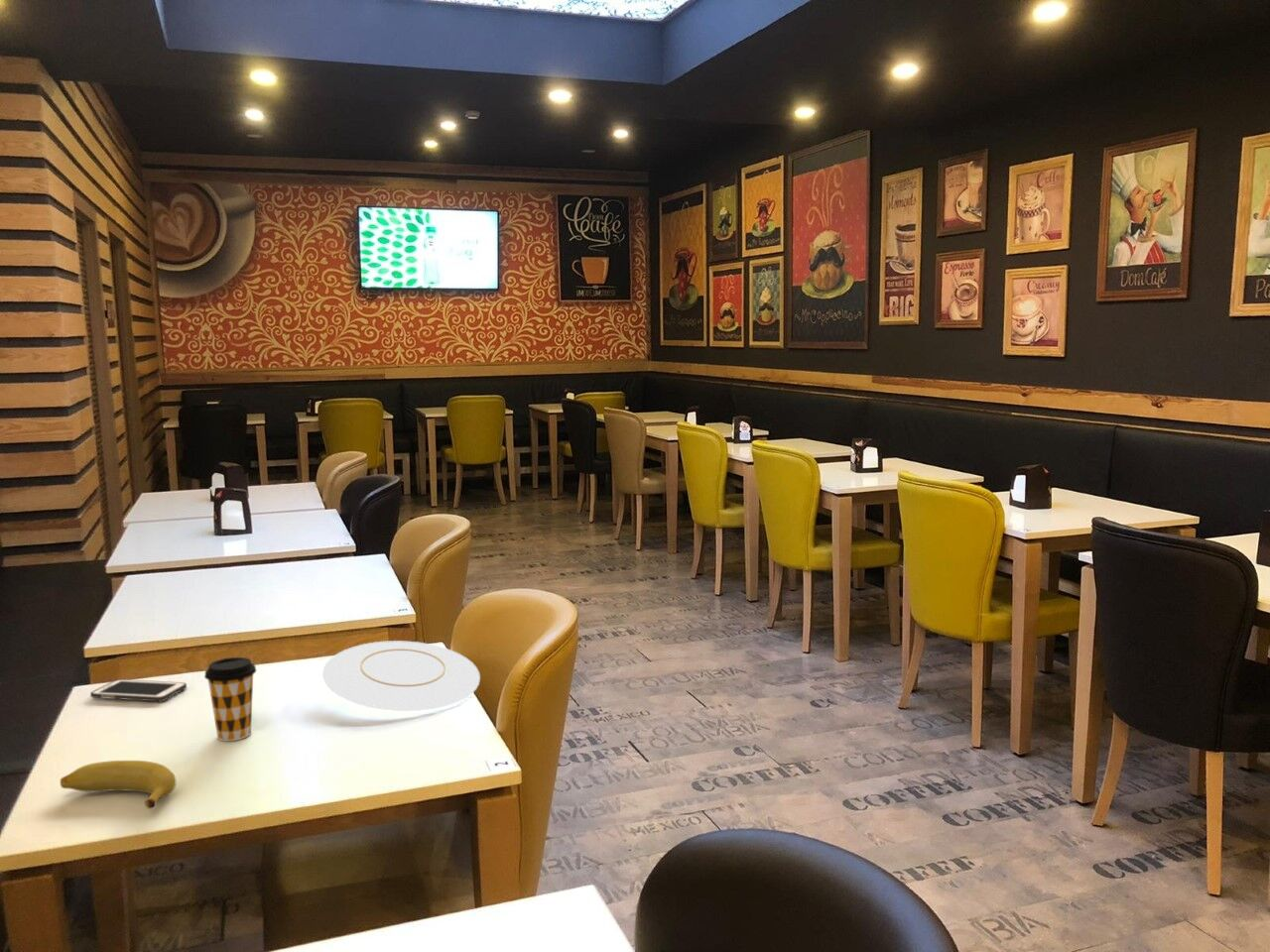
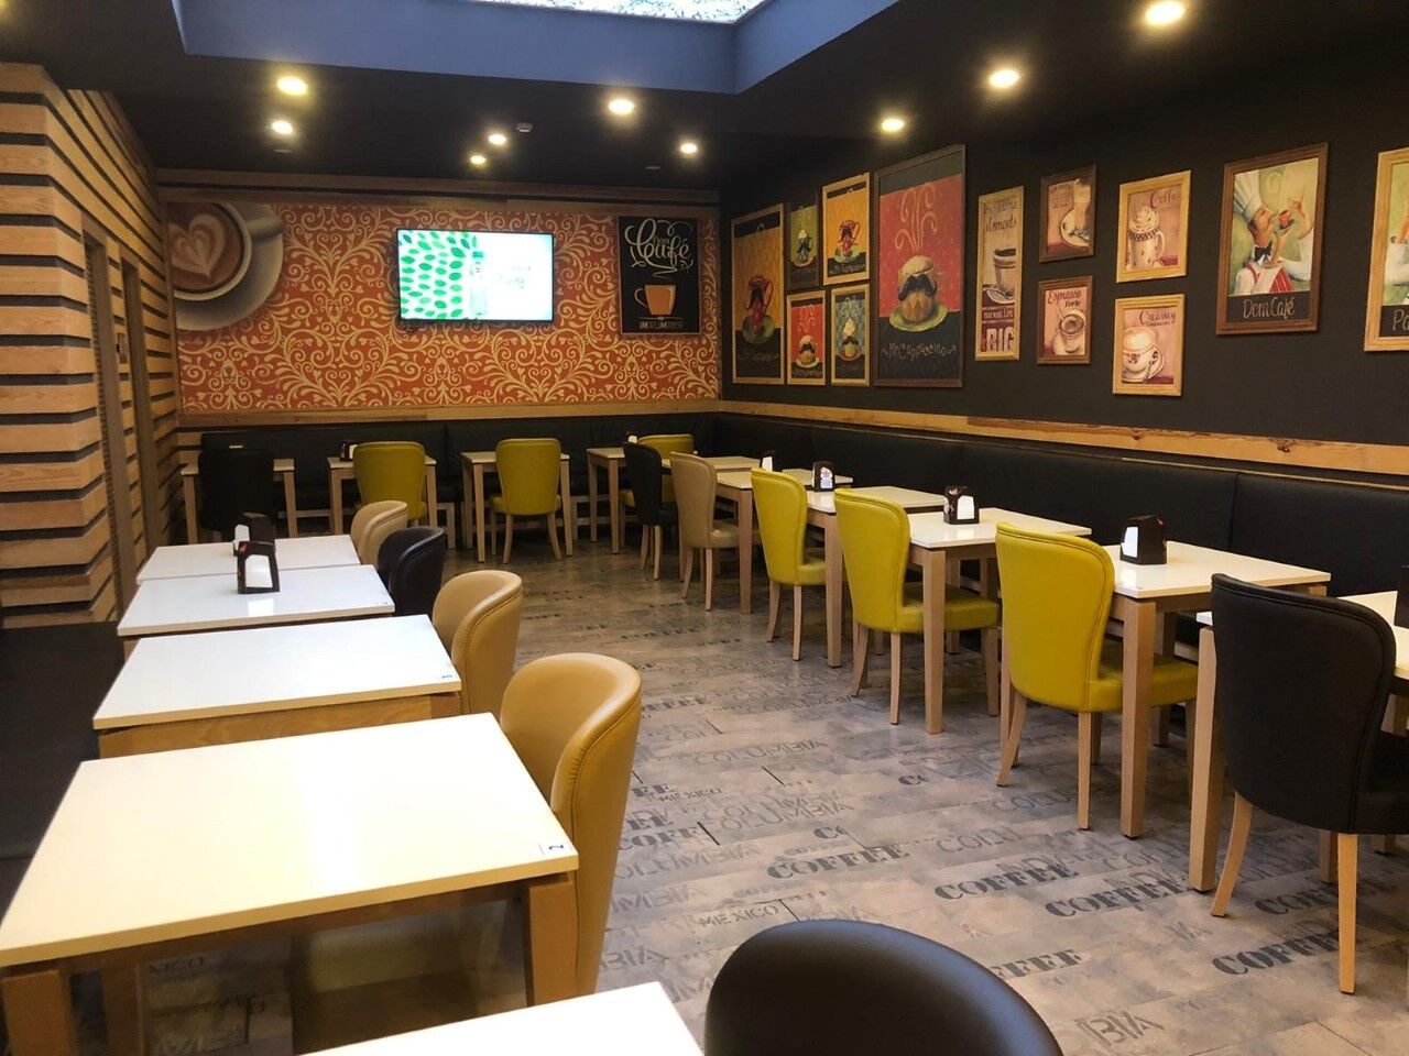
- cell phone [89,678,188,702]
- plate [321,640,481,712]
- coffee cup [203,656,257,742]
- banana [60,760,177,810]
